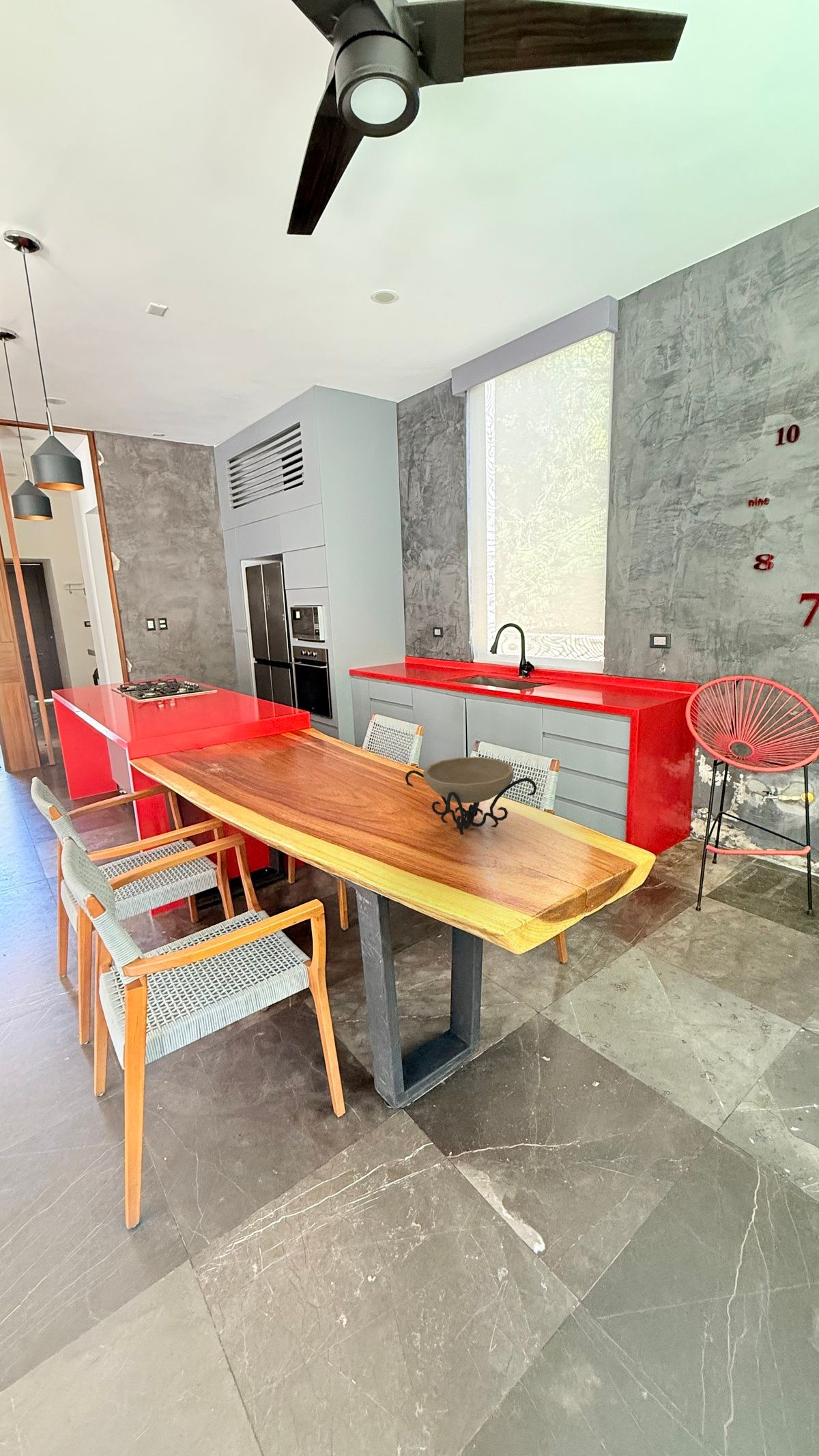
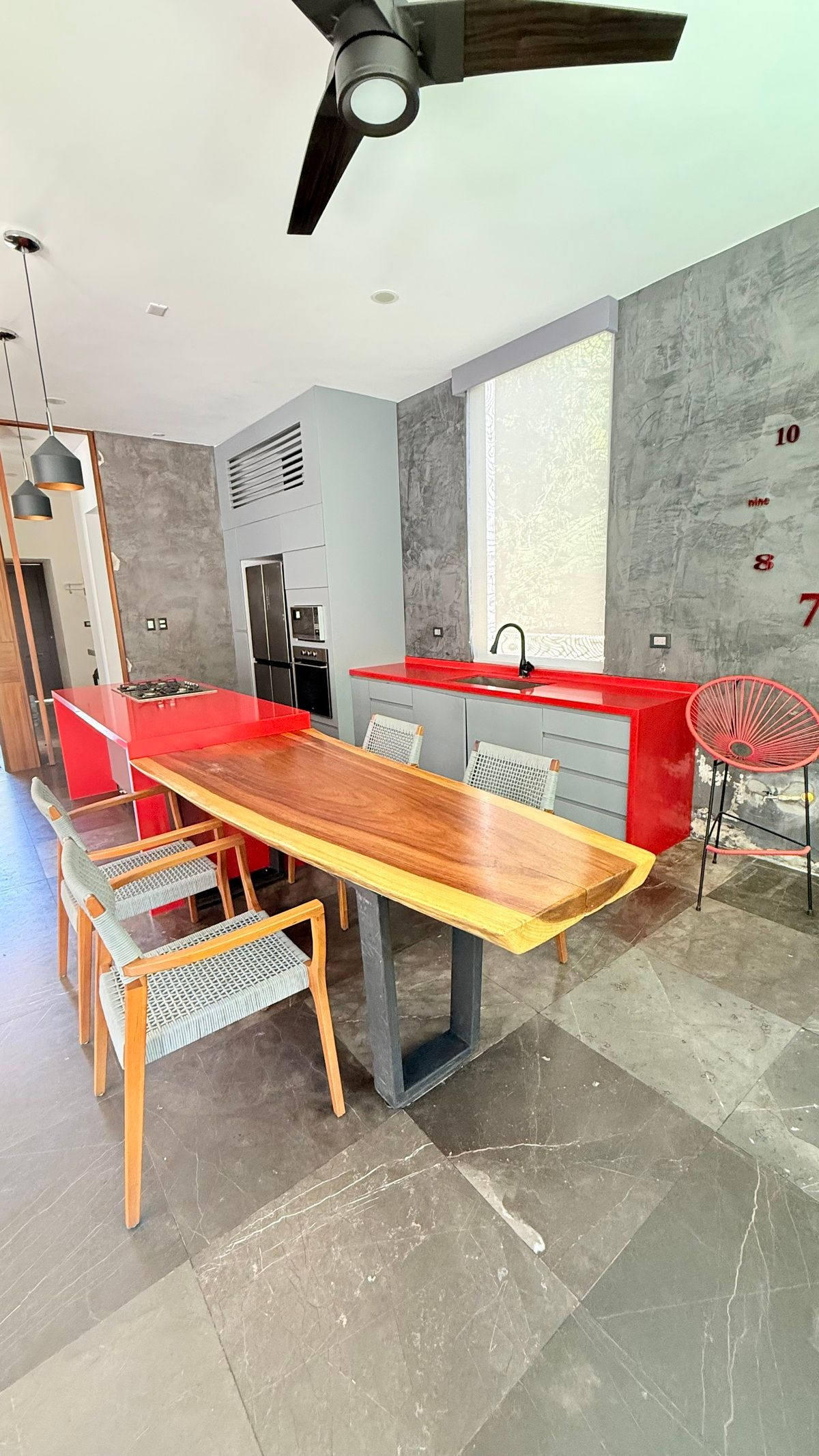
- decorative bowl [405,756,538,836]
